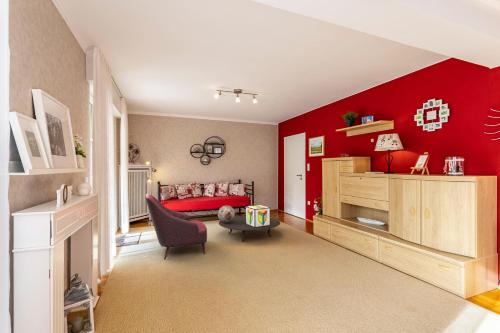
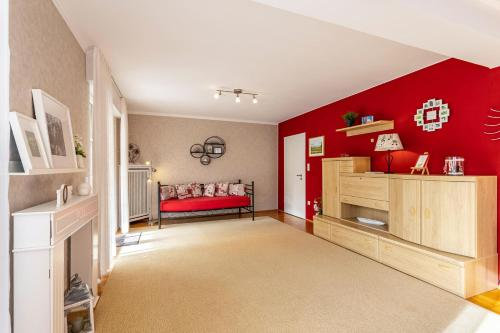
- decorative cube [245,204,271,228]
- decorative globe [217,205,236,223]
- armchair [144,193,208,260]
- table [218,215,281,243]
